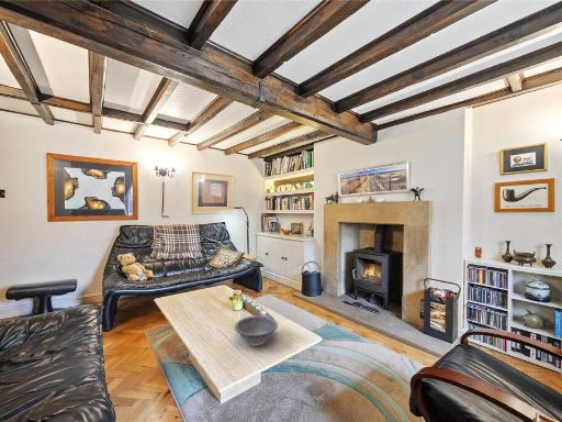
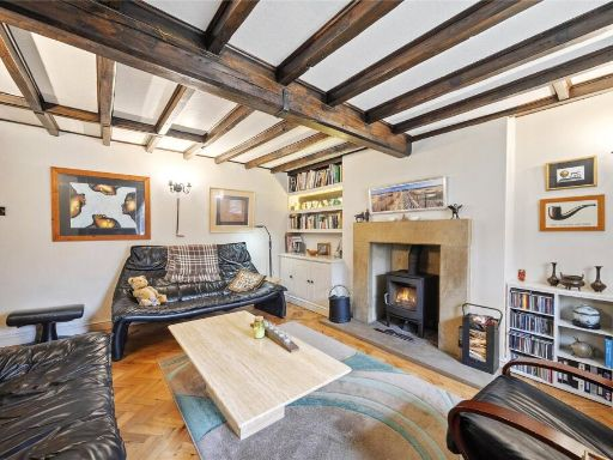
- decorative bowl [234,314,279,347]
